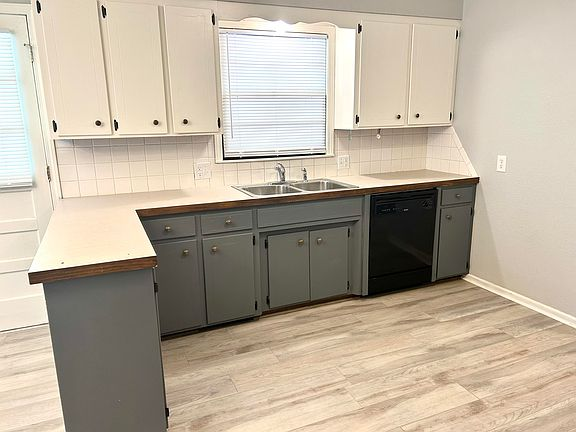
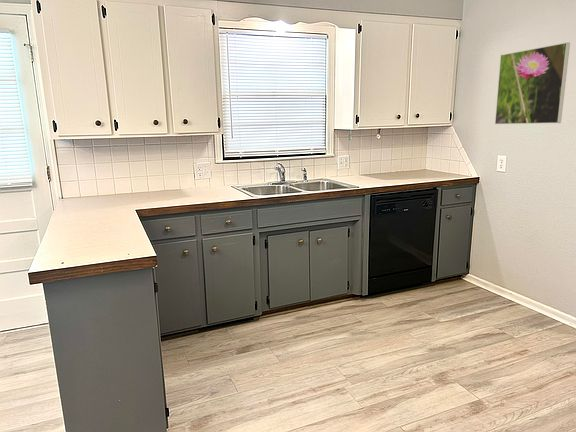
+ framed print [494,41,571,125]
